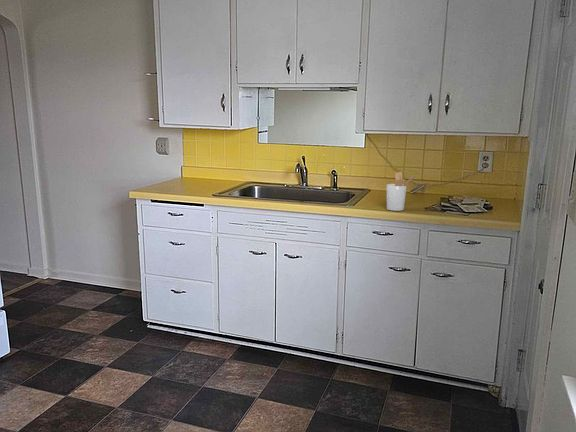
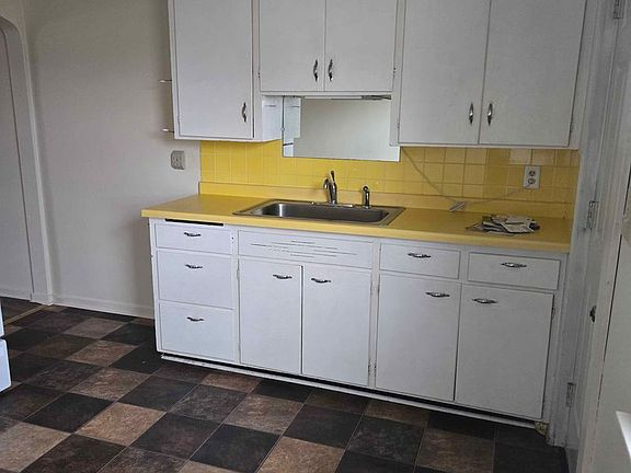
- utensil holder [385,171,419,212]
